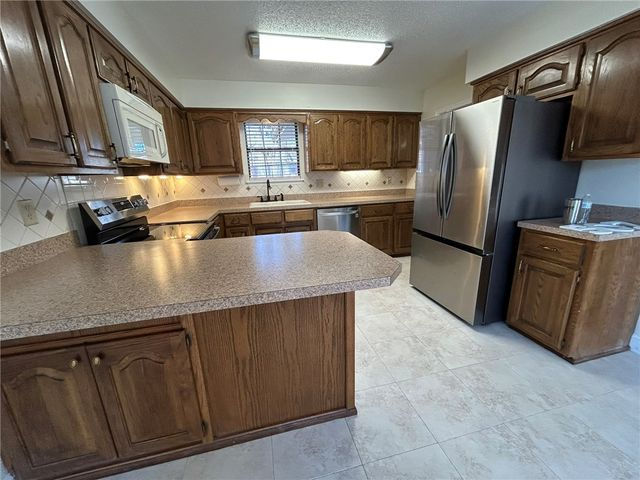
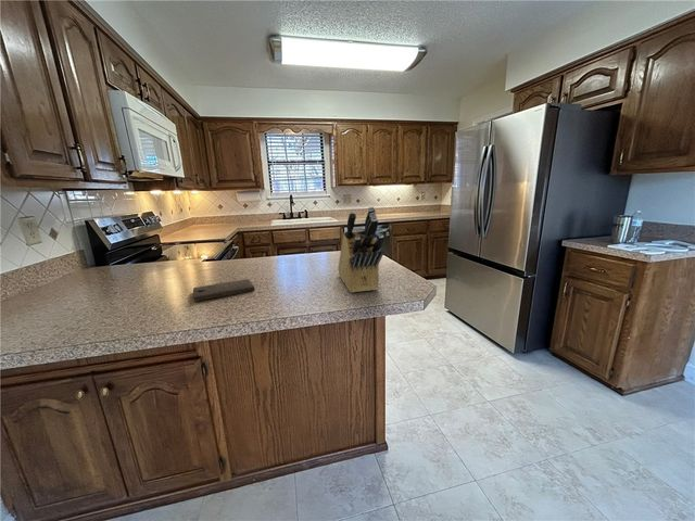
+ knife block [338,206,386,293]
+ cutting board [192,278,255,302]
